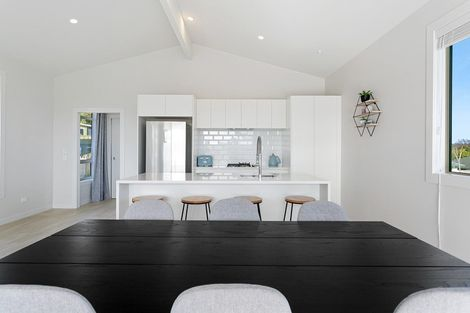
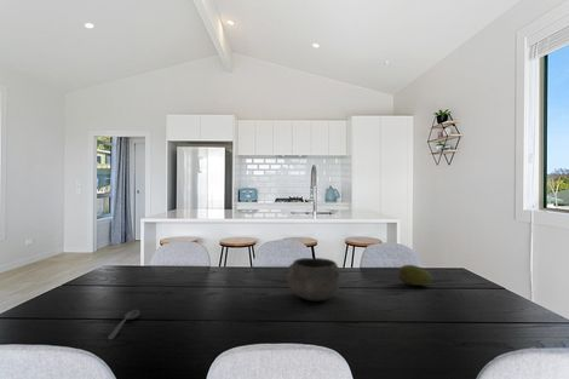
+ bowl [286,257,343,302]
+ soupspoon [107,309,140,341]
+ fruit [397,264,433,287]
